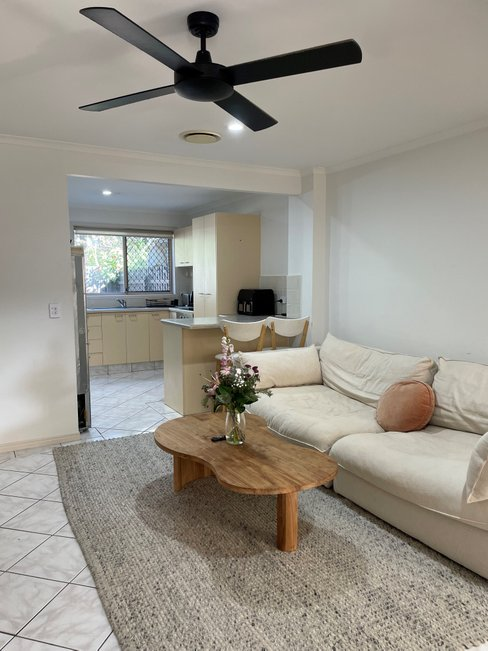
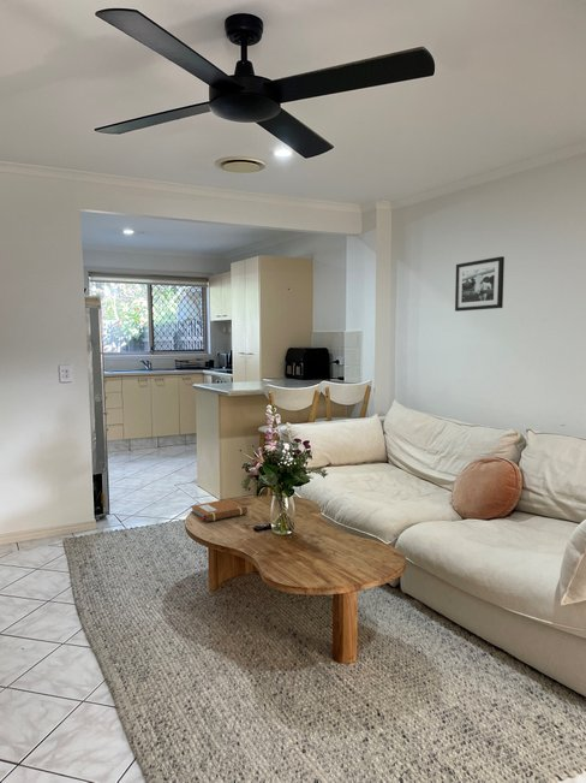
+ picture frame [454,255,506,313]
+ notebook [190,498,249,523]
